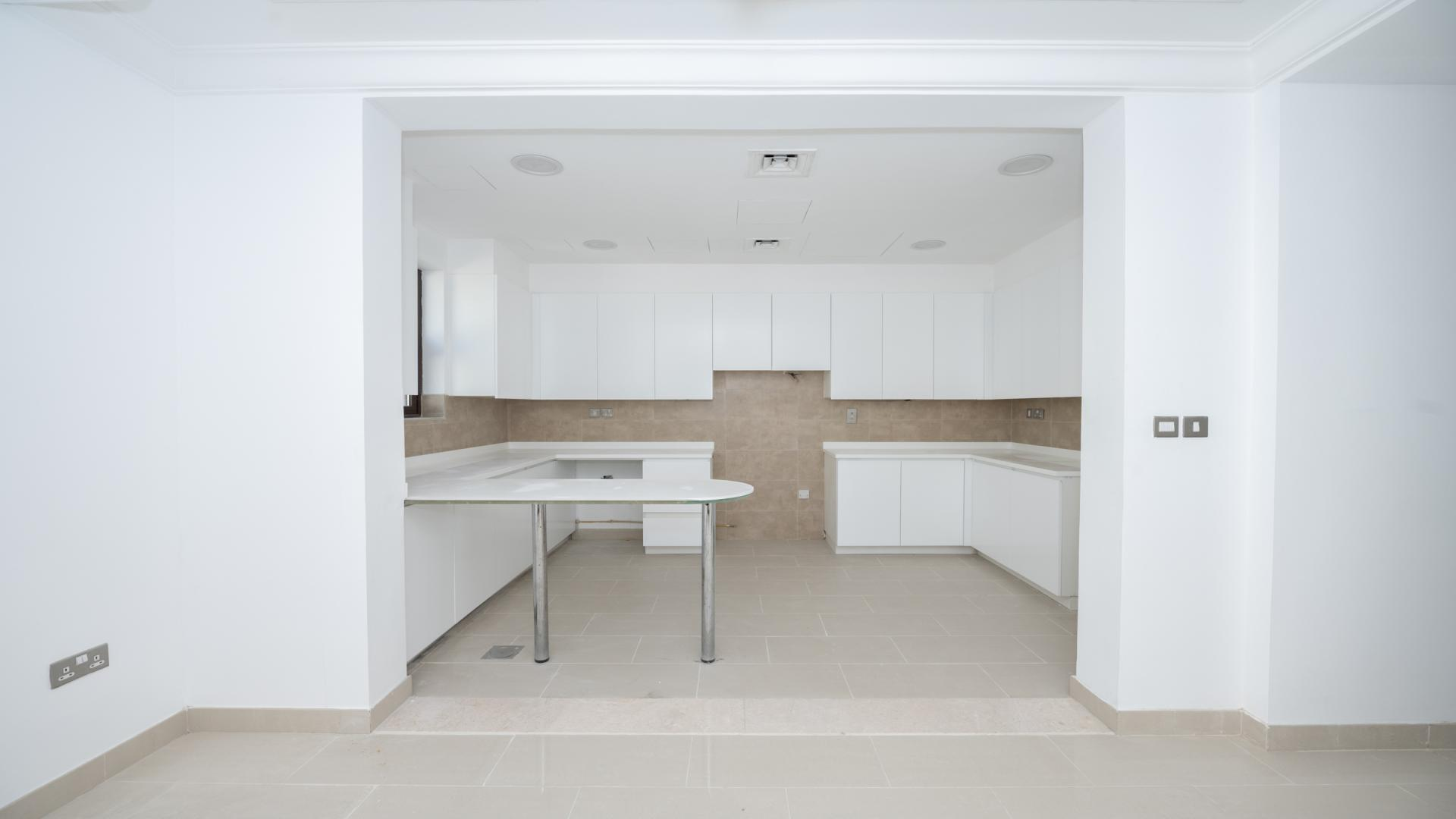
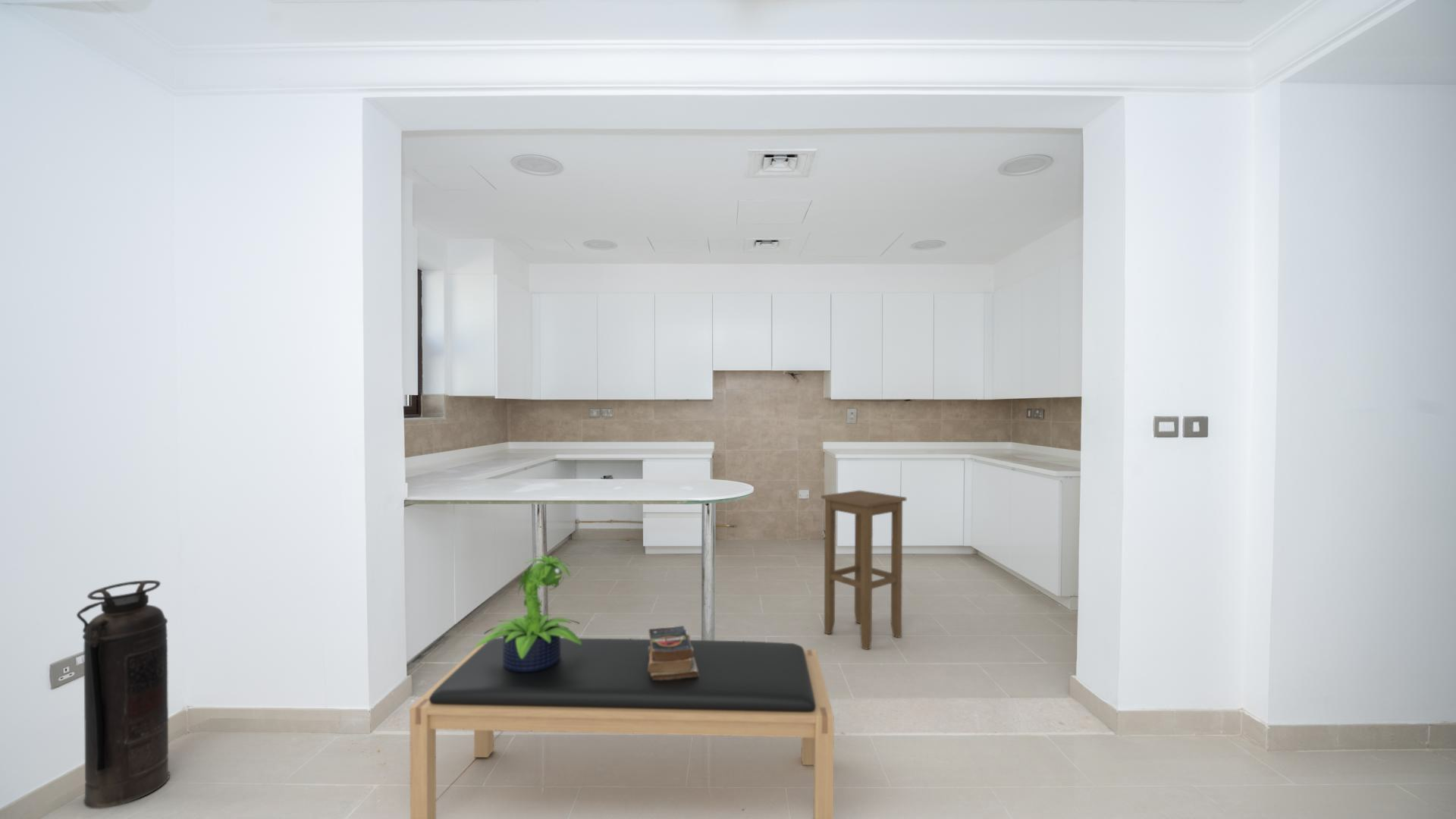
+ fire extinguisher [76,579,171,809]
+ books [648,625,699,679]
+ potted plant [474,555,582,672]
+ bench [409,637,834,819]
+ stool [821,490,907,651]
